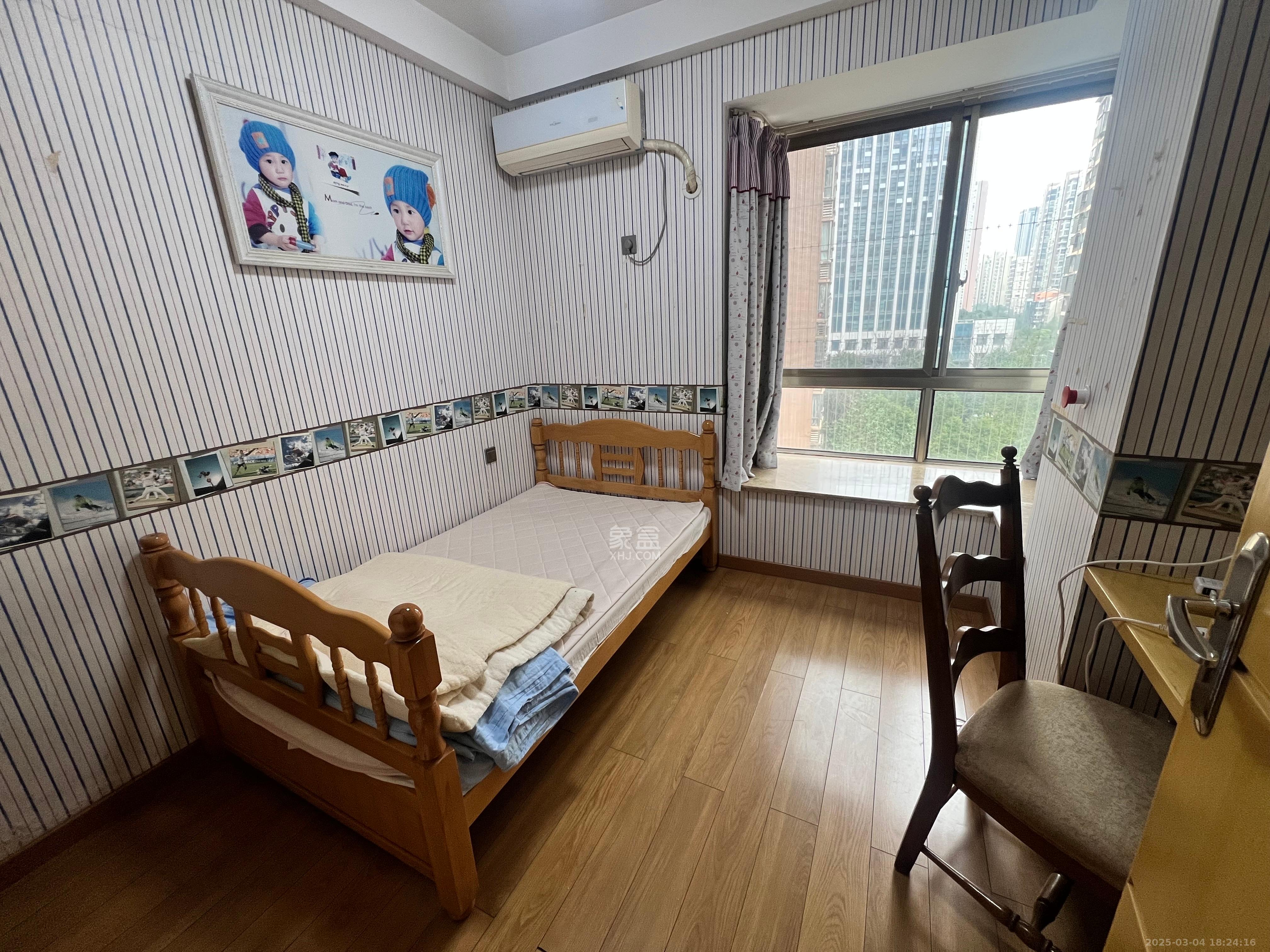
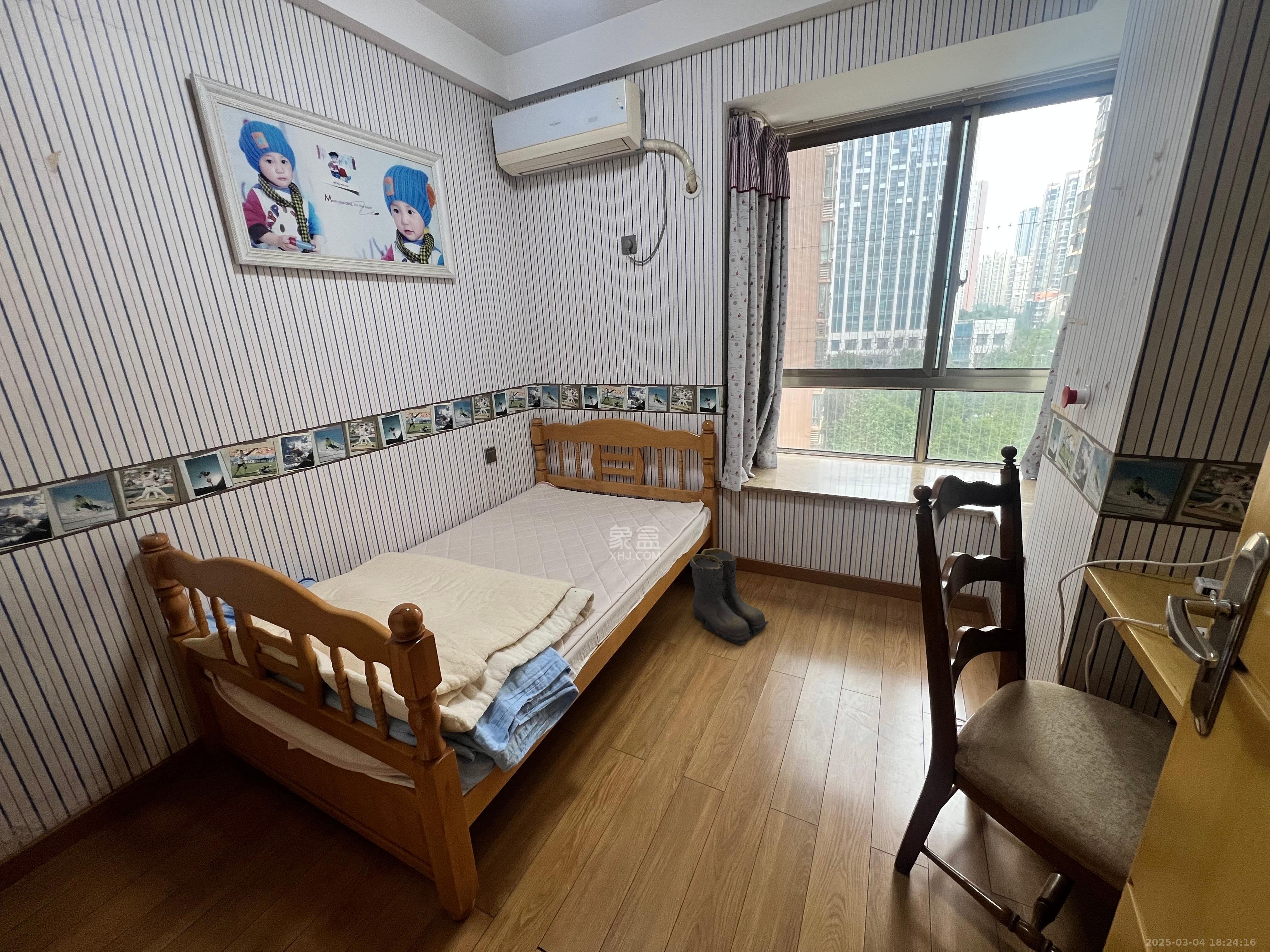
+ boots [689,548,769,645]
